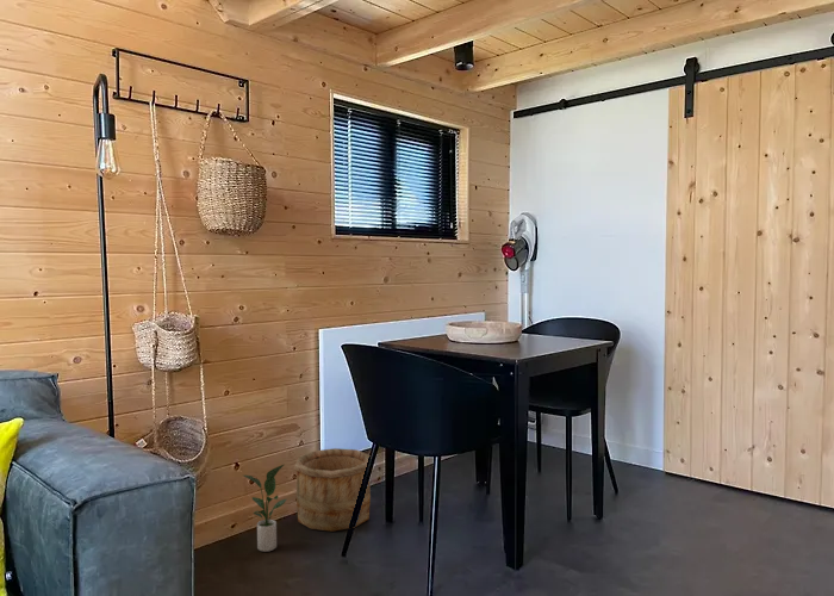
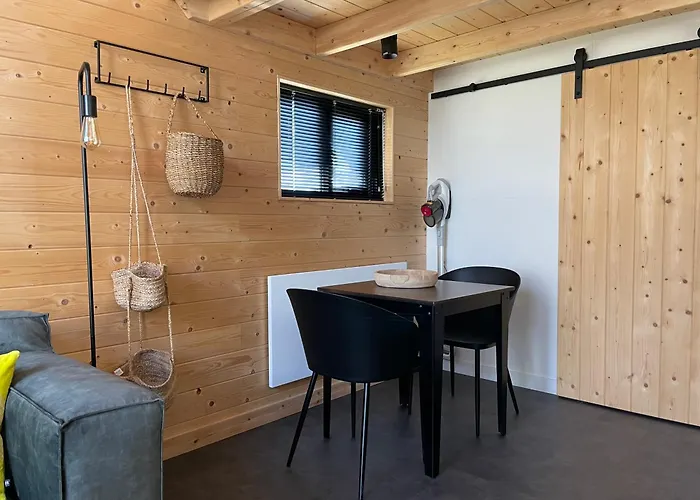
- wooden bucket [293,447,372,533]
- potted plant [243,462,287,553]
